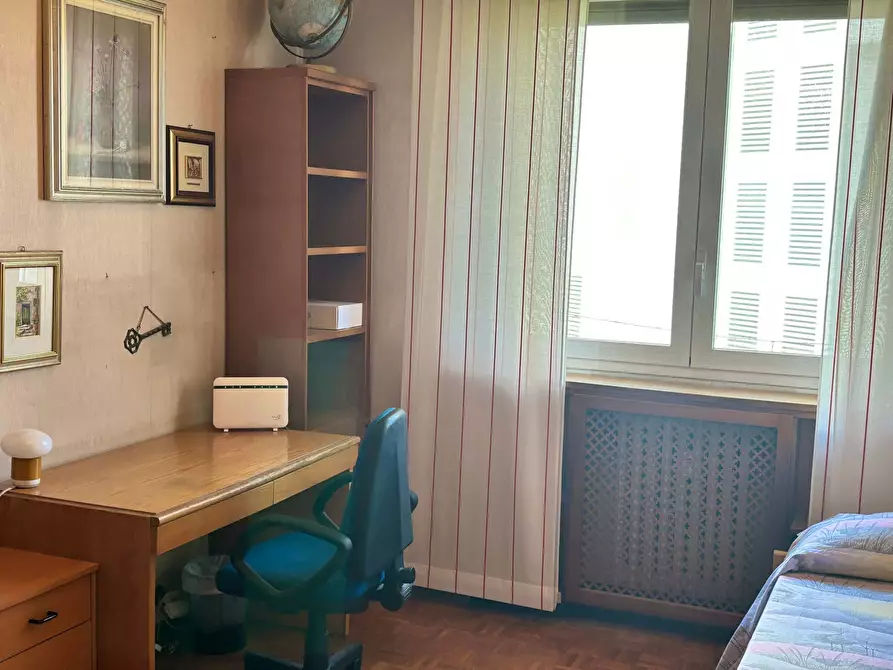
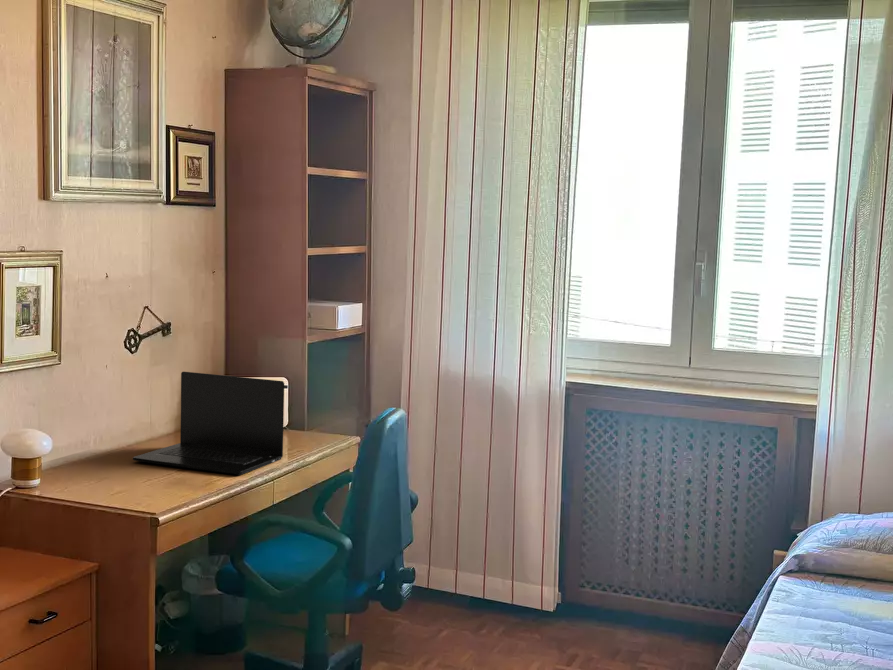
+ laptop [132,371,285,476]
